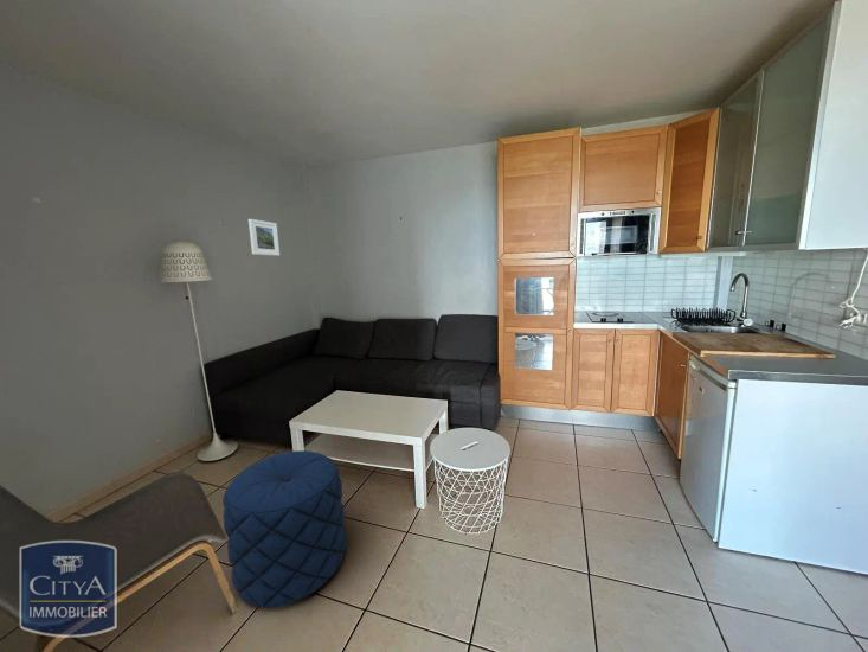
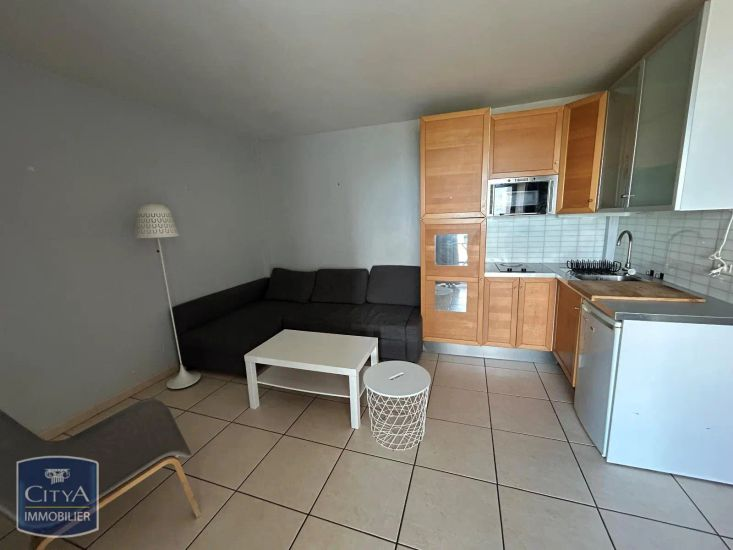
- pouf [221,449,348,609]
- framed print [247,218,281,257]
